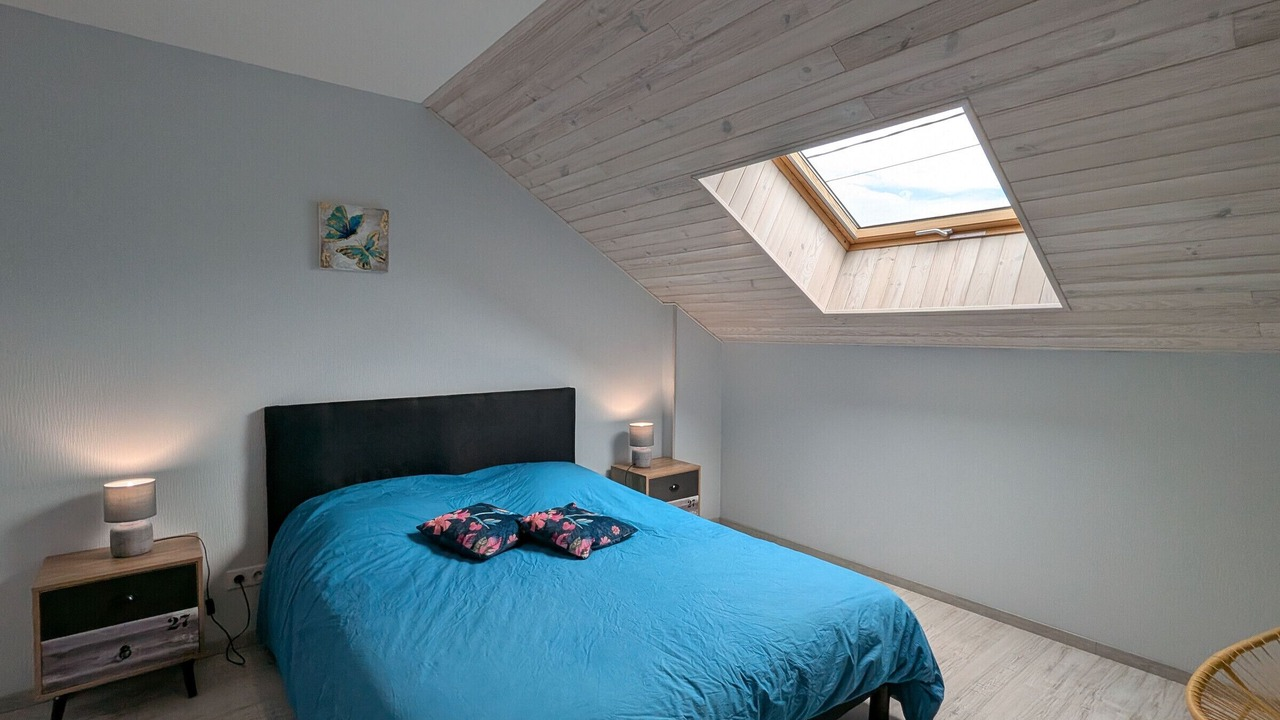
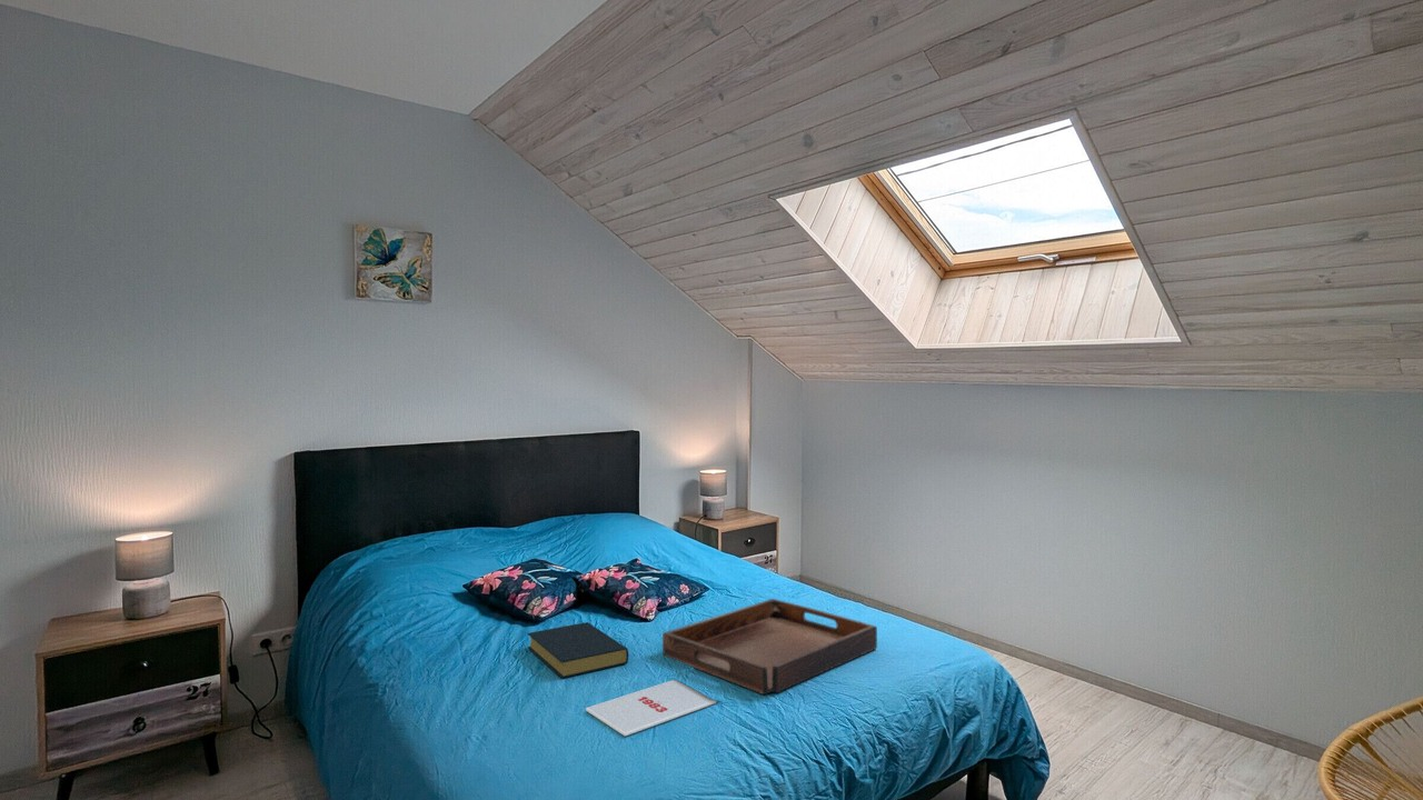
+ hardback book [527,621,629,679]
+ serving tray [661,598,878,696]
+ magazine [585,679,718,738]
